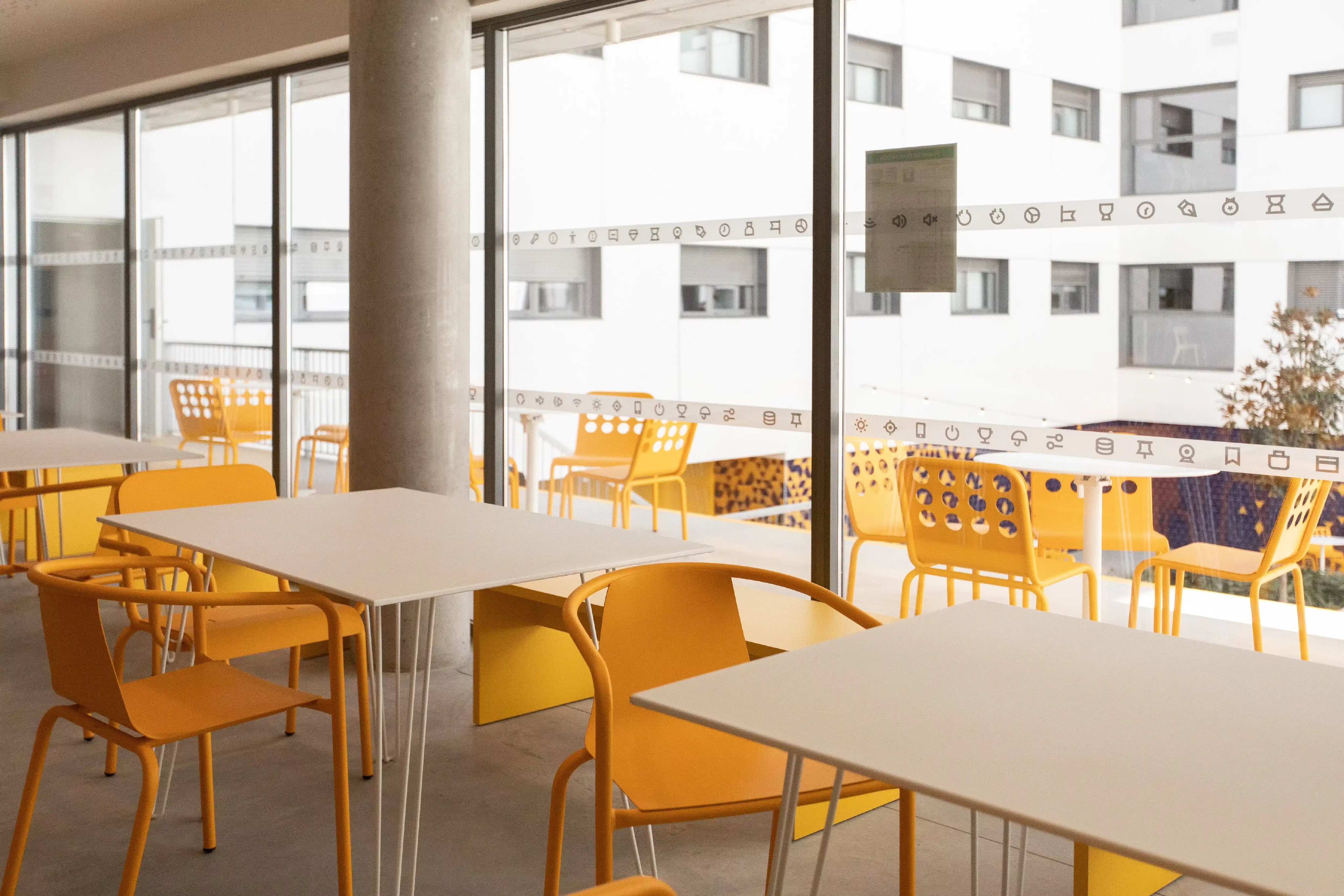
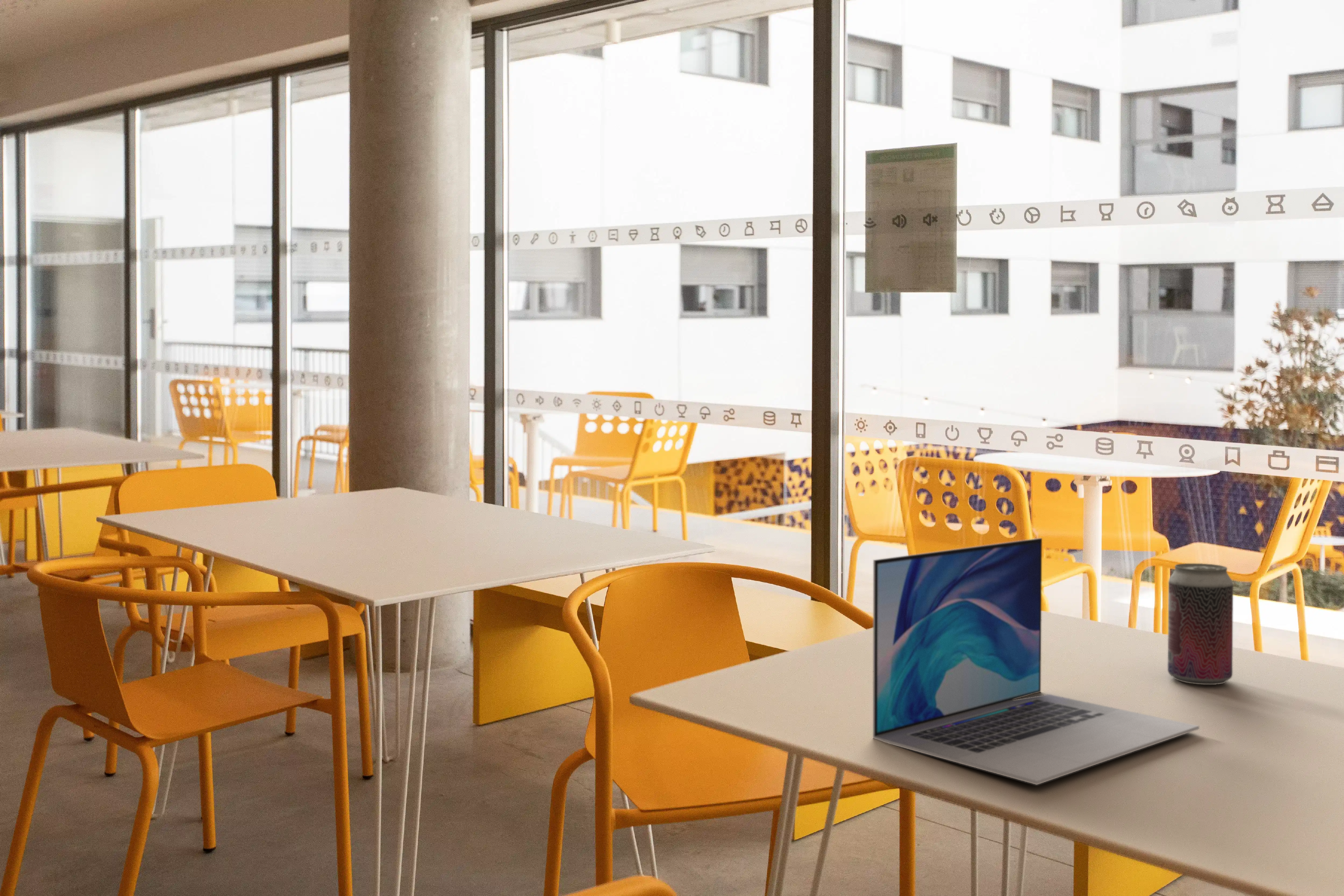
+ laptop [872,538,1200,785]
+ beverage can [1167,563,1234,685]
